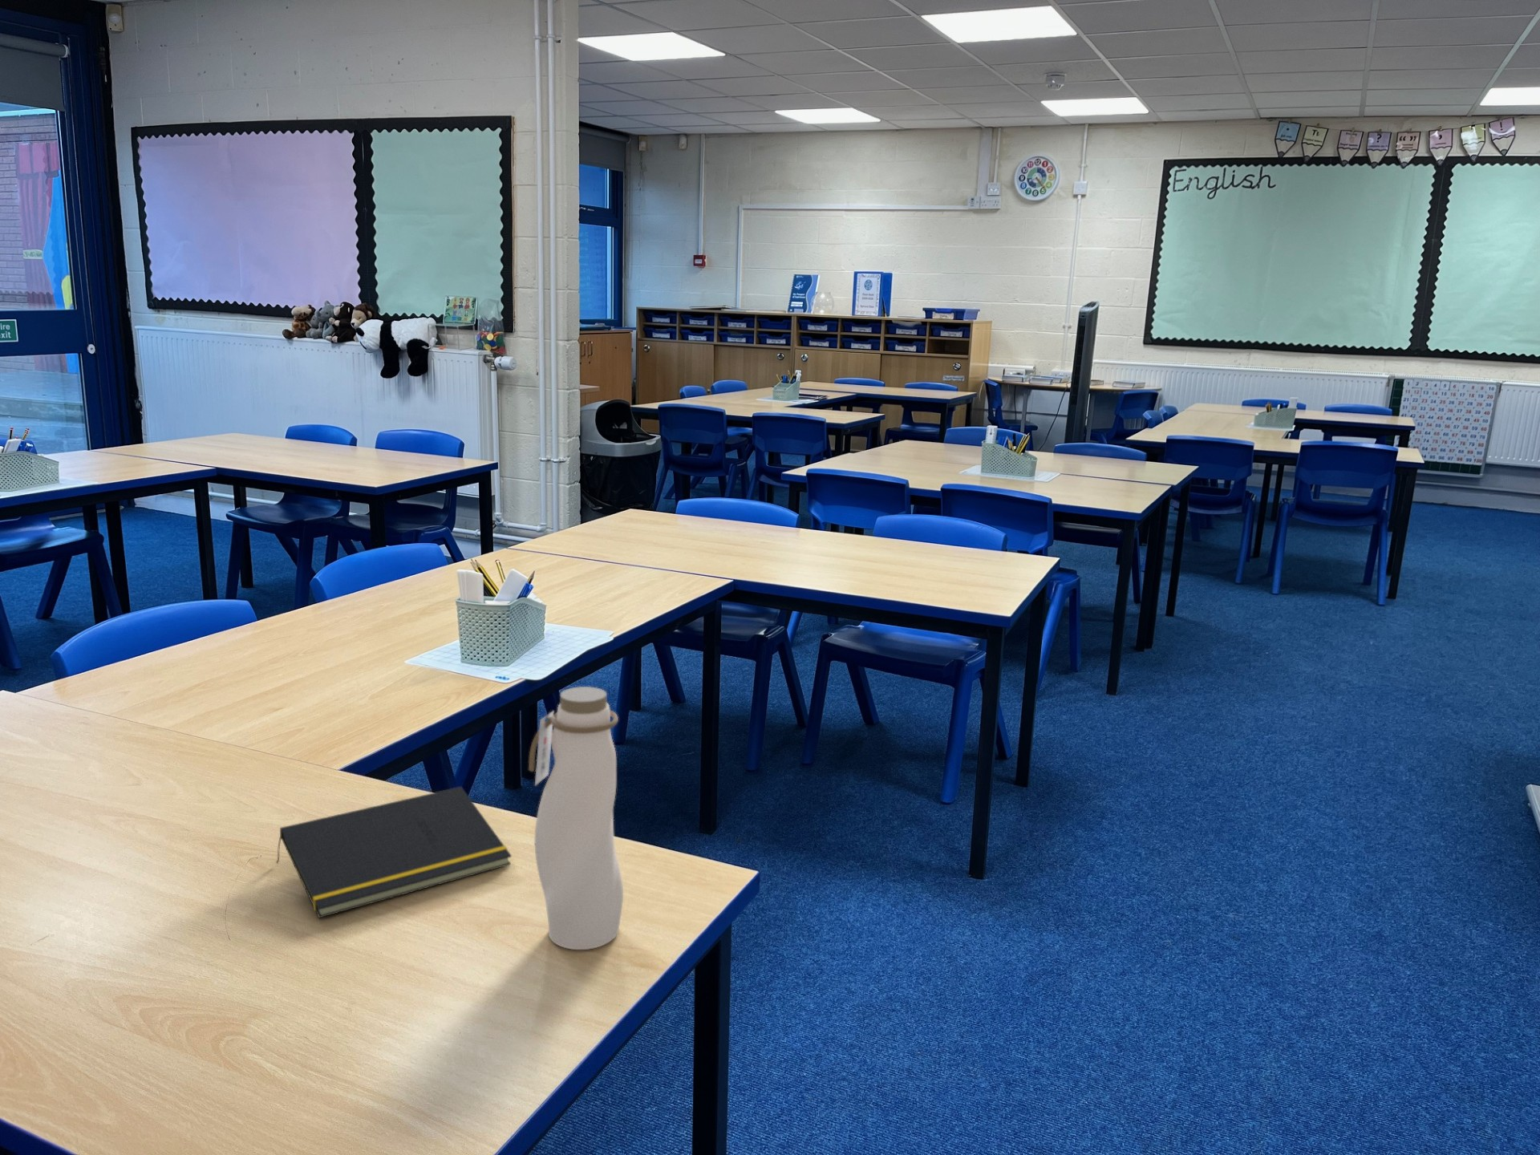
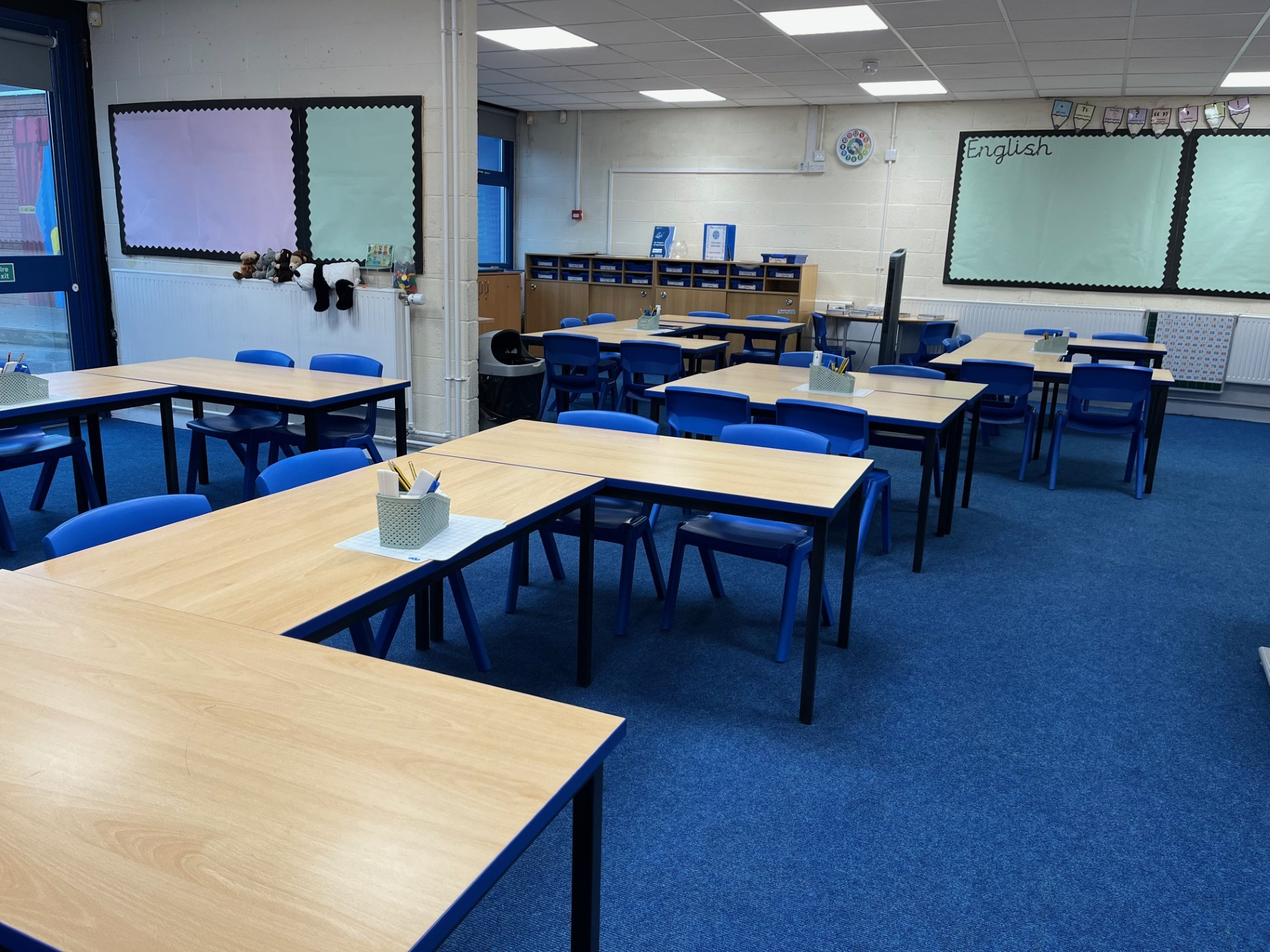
- water bottle [527,685,624,950]
- notepad [275,786,513,920]
